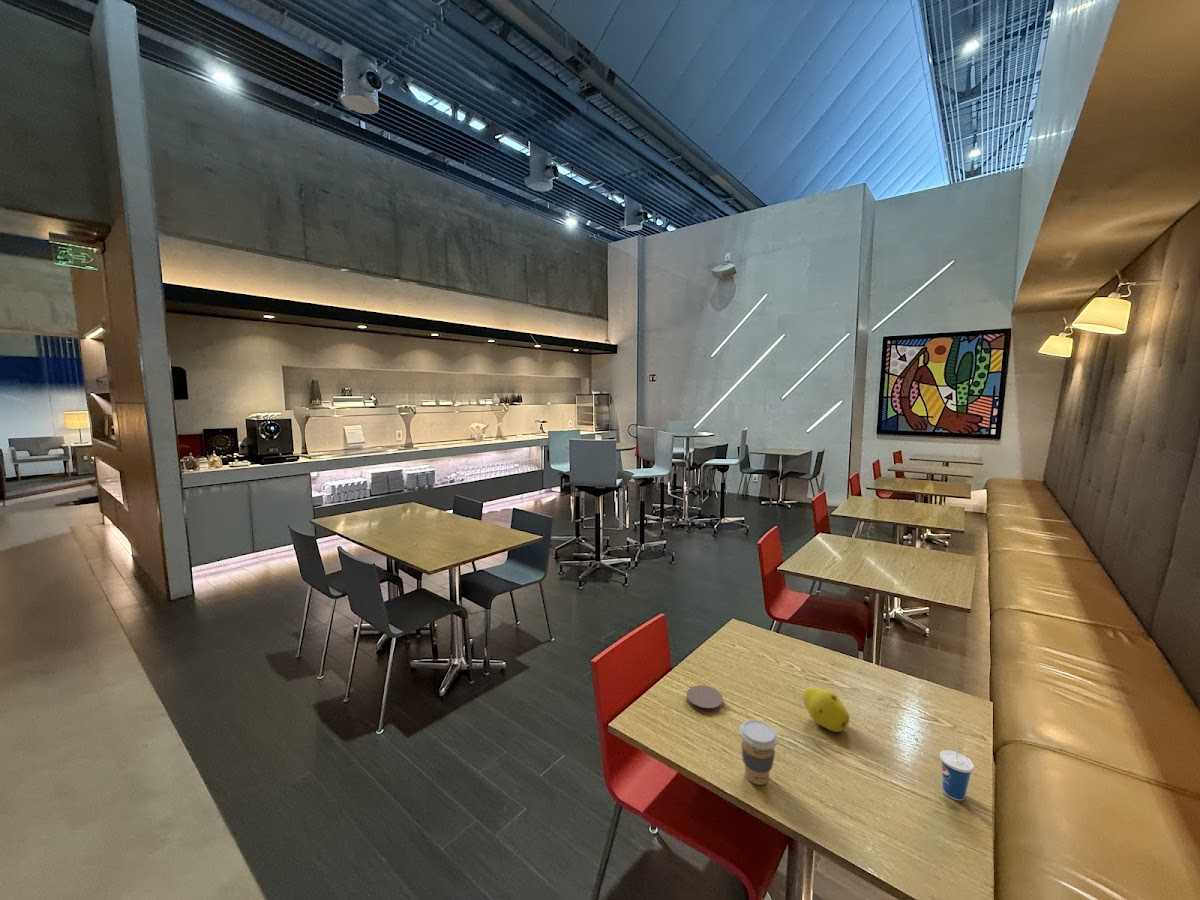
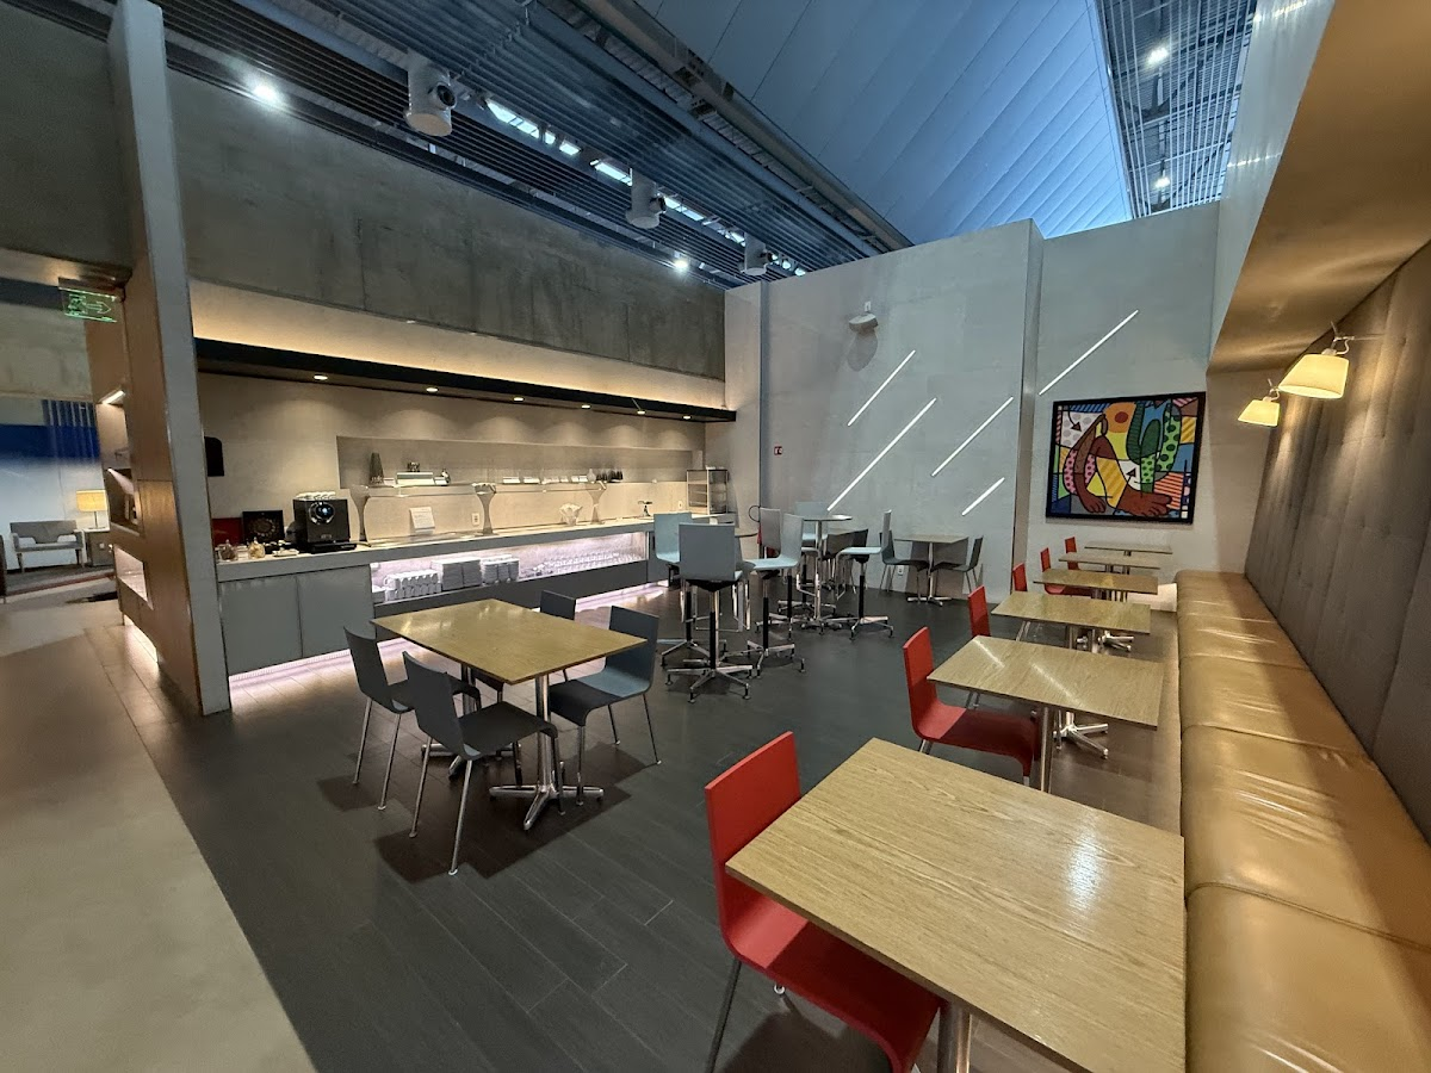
- fruit [802,687,850,733]
- coffee cup [738,719,779,786]
- coaster [686,684,724,714]
- cup [939,735,975,801]
